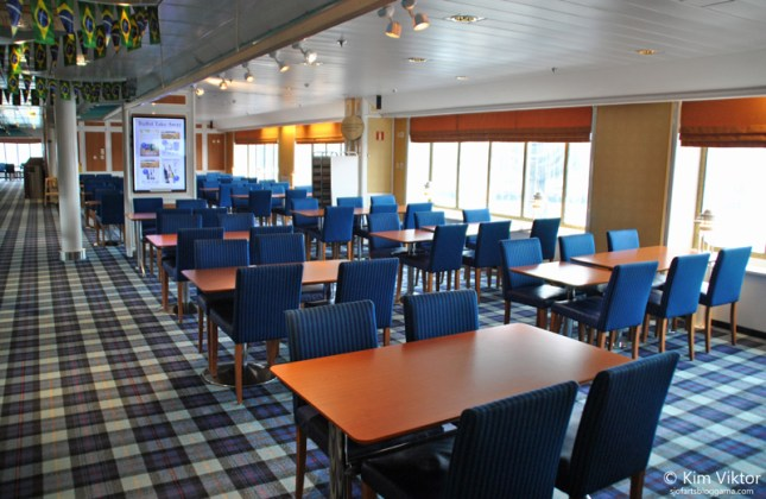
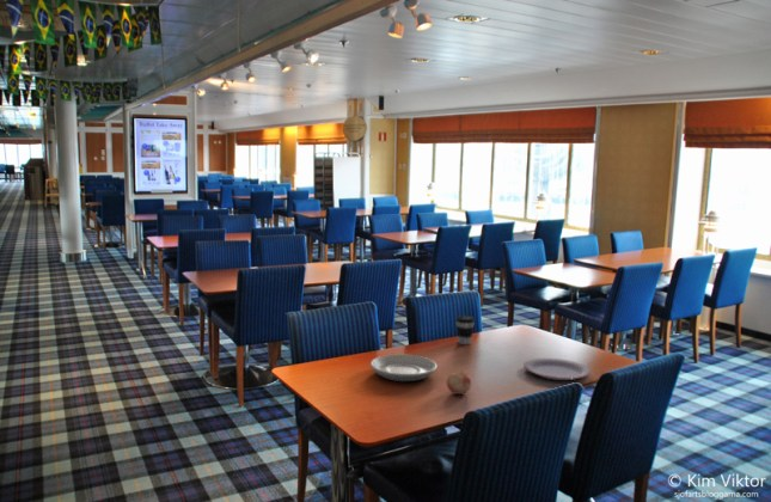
+ plate [369,353,439,382]
+ plate [522,357,592,381]
+ fruit [446,371,472,396]
+ coffee cup [454,314,476,345]
